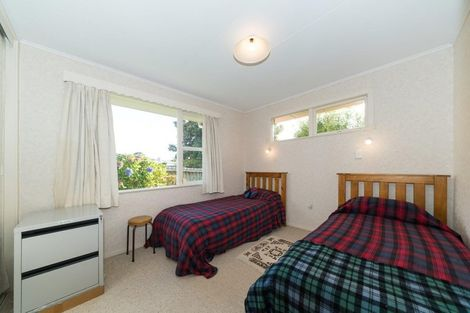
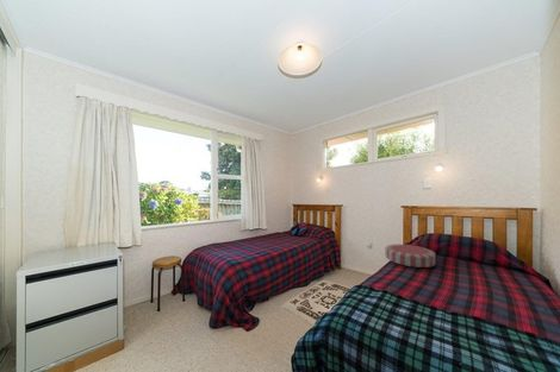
+ cushion [384,244,437,269]
